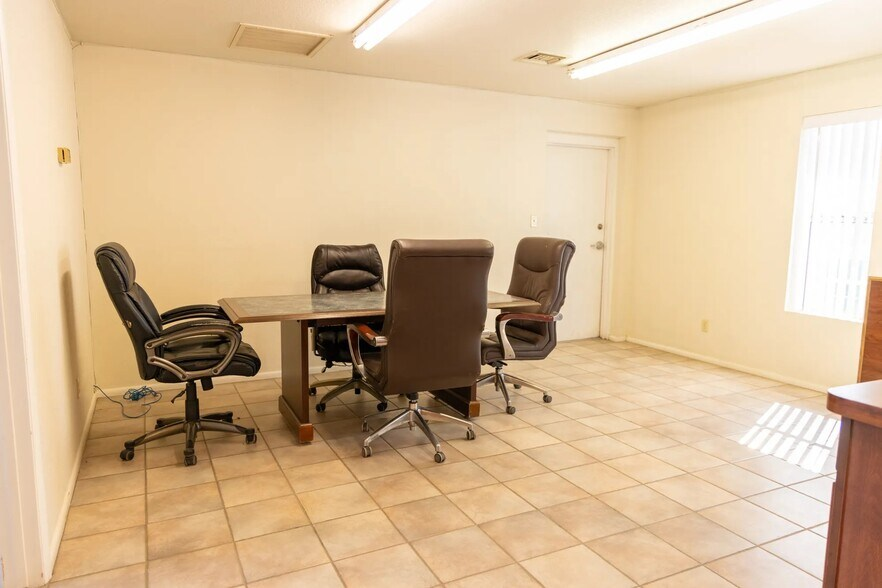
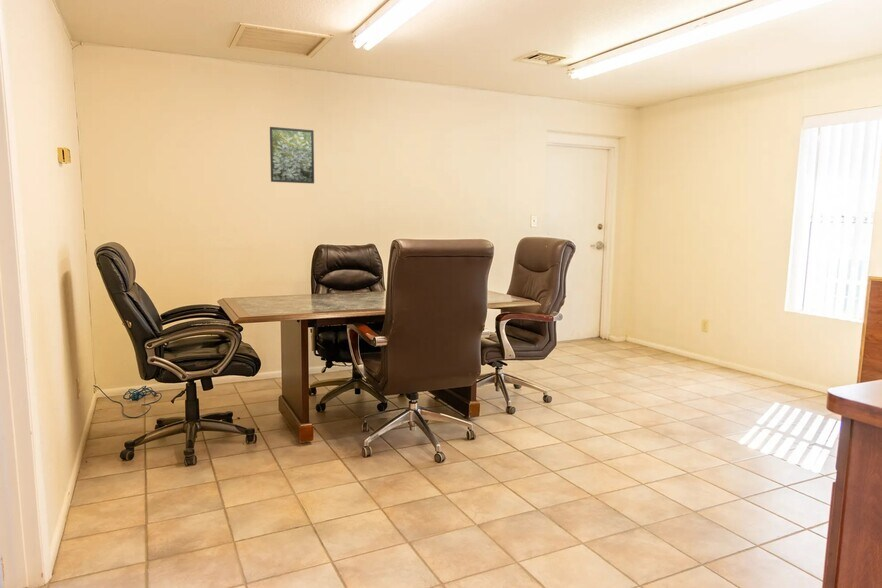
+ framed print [269,126,315,184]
